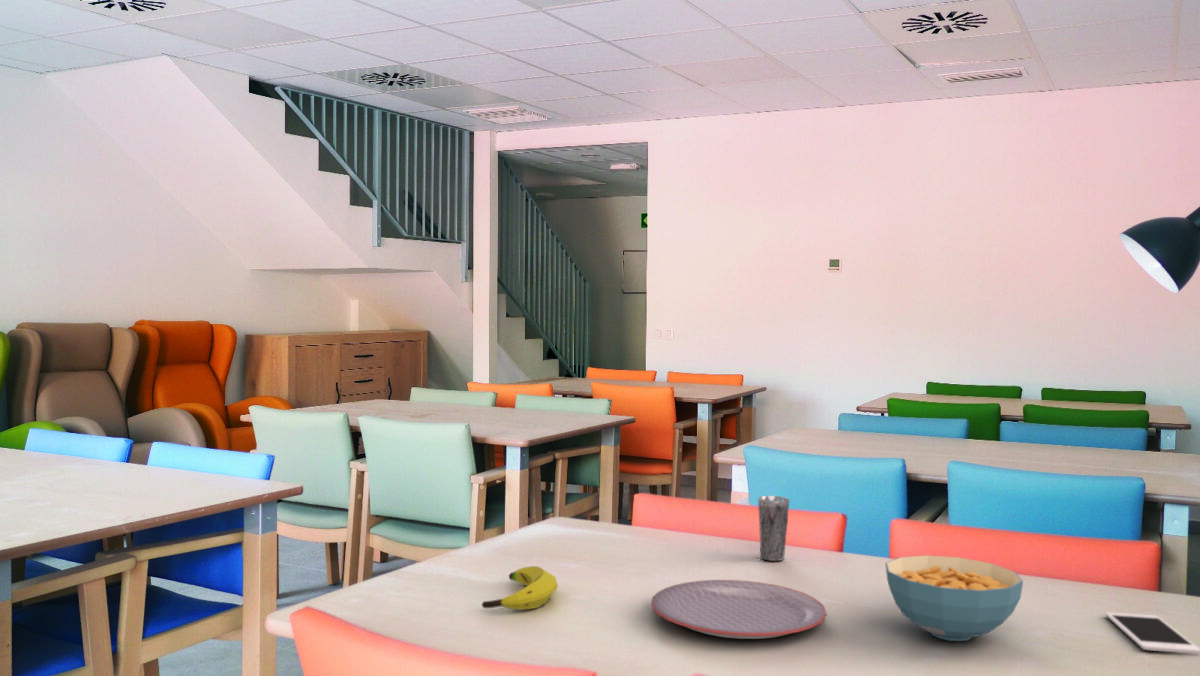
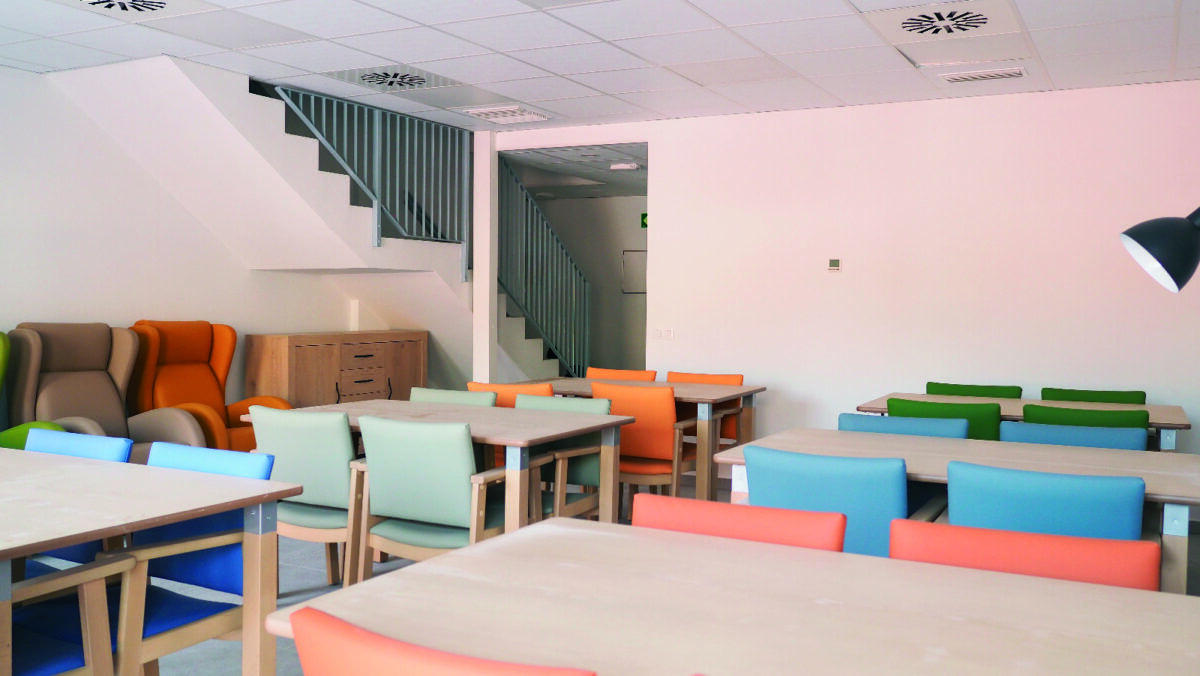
- cell phone [1105,612,1200,655]
- banana [481,565,559,611]
- cereal bowl [884,554,1024,642]
- plate [650,579,828,640]
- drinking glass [757,495,790,562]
